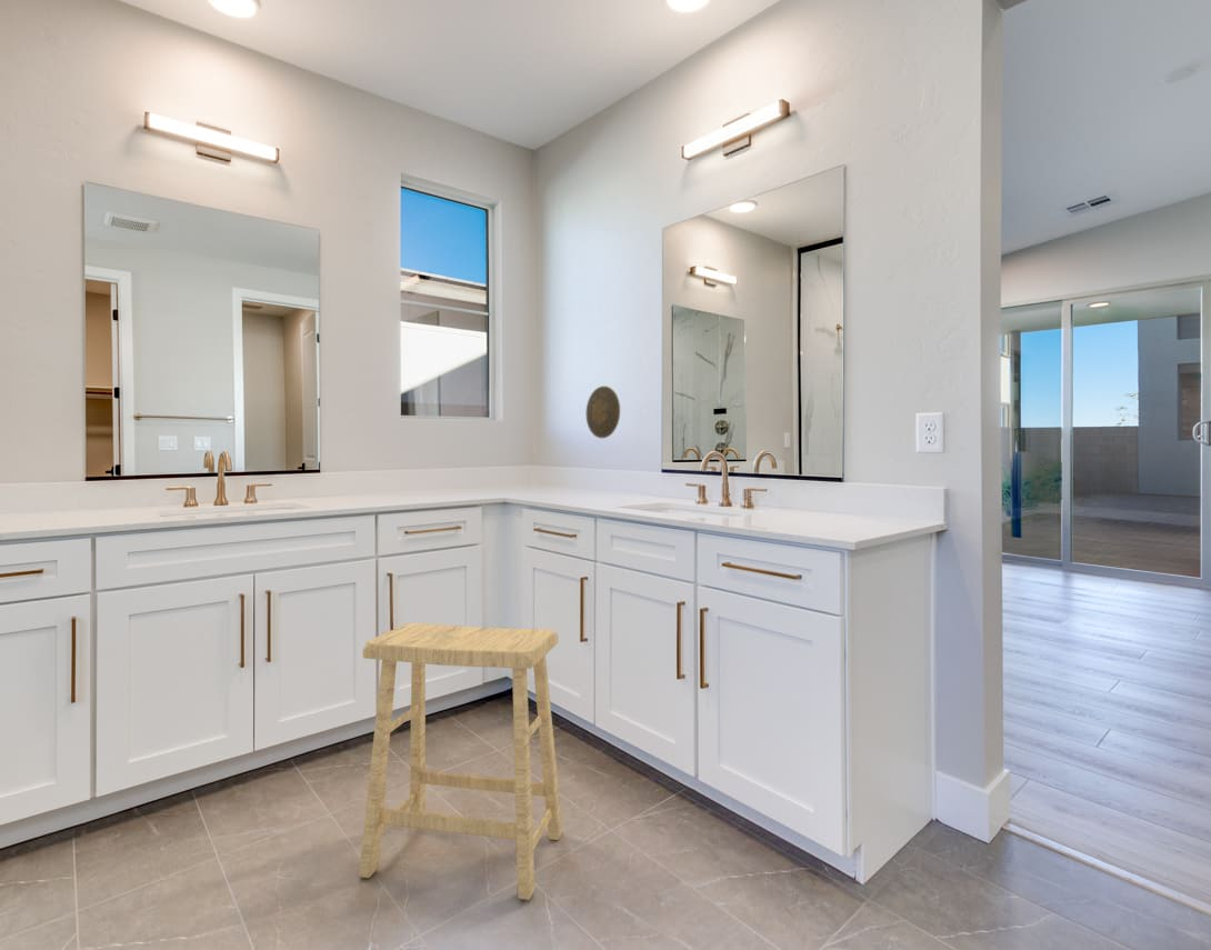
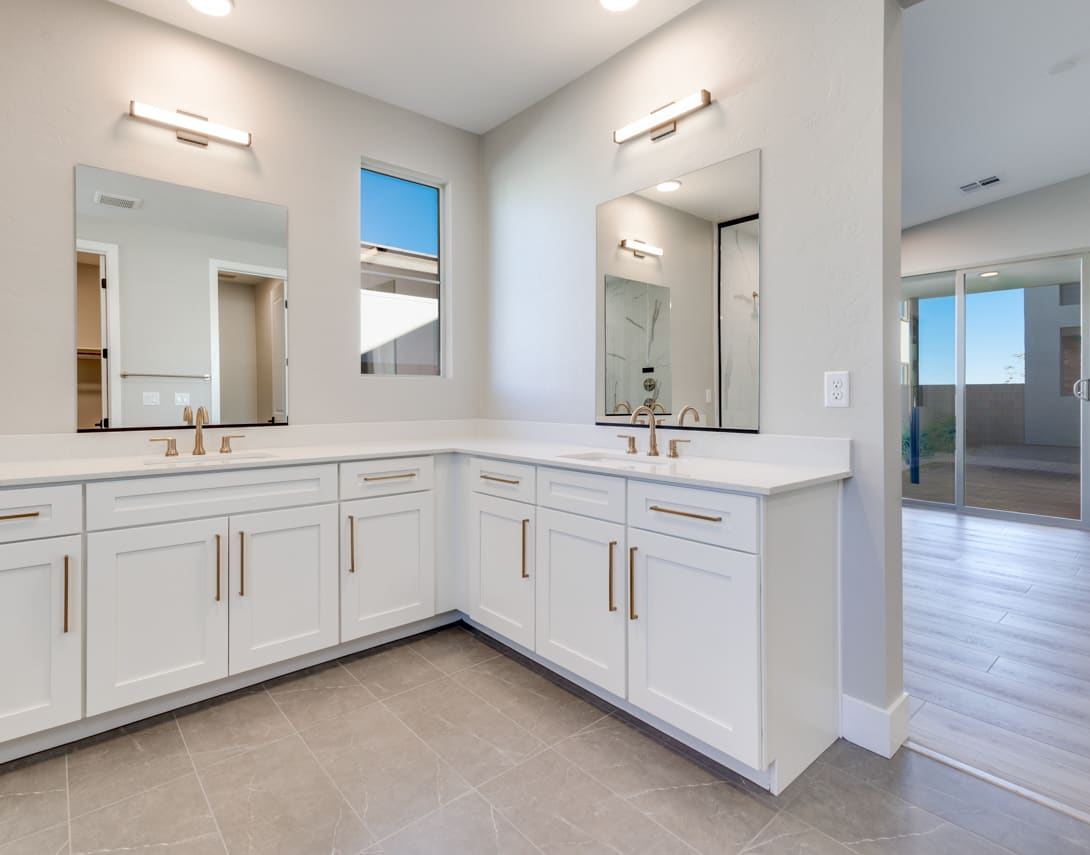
- decorative plate [586,386,621,439]
- stool [358,622,564,901]
